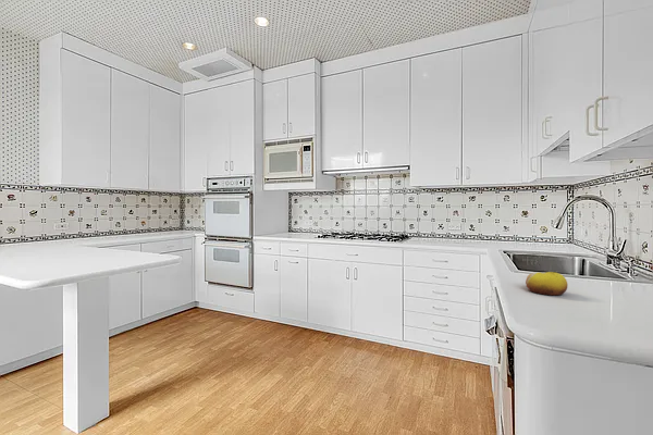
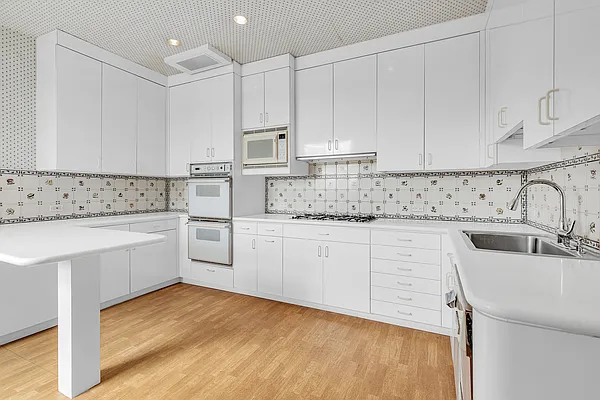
- fruit [525,271,568,296]
